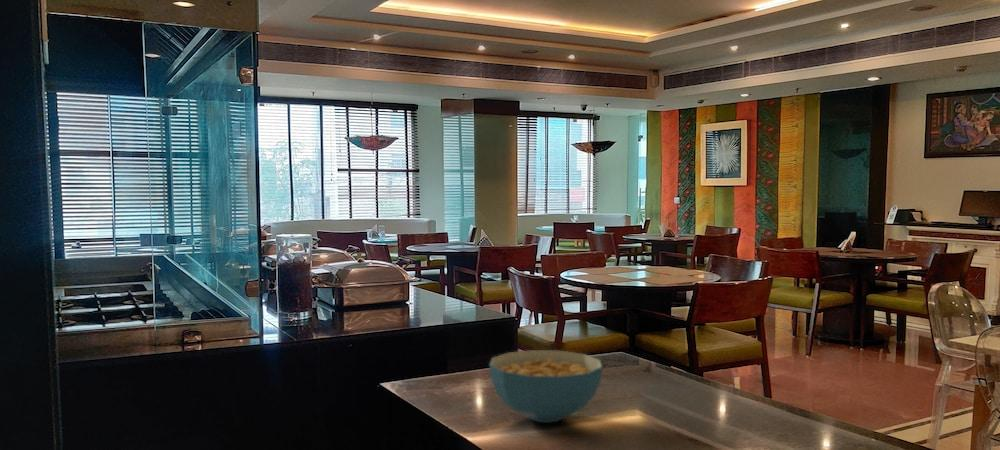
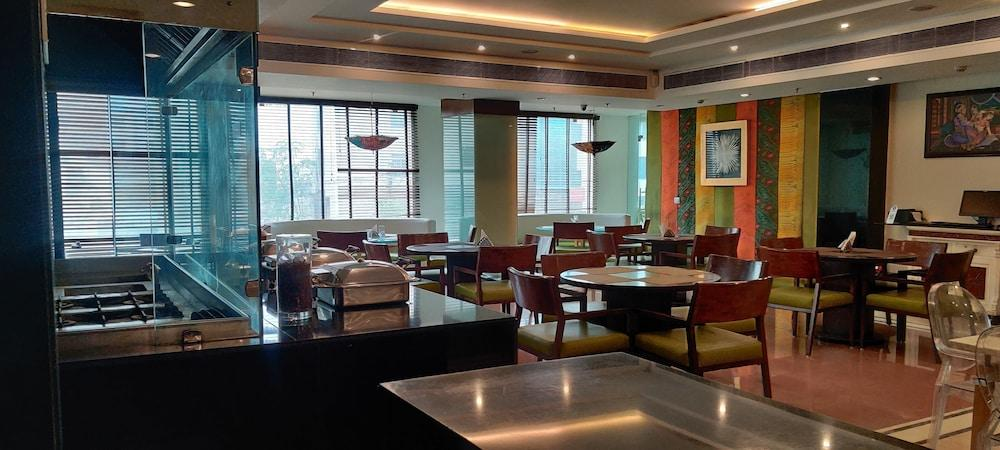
- cereal bowl [488,349,603,424]
